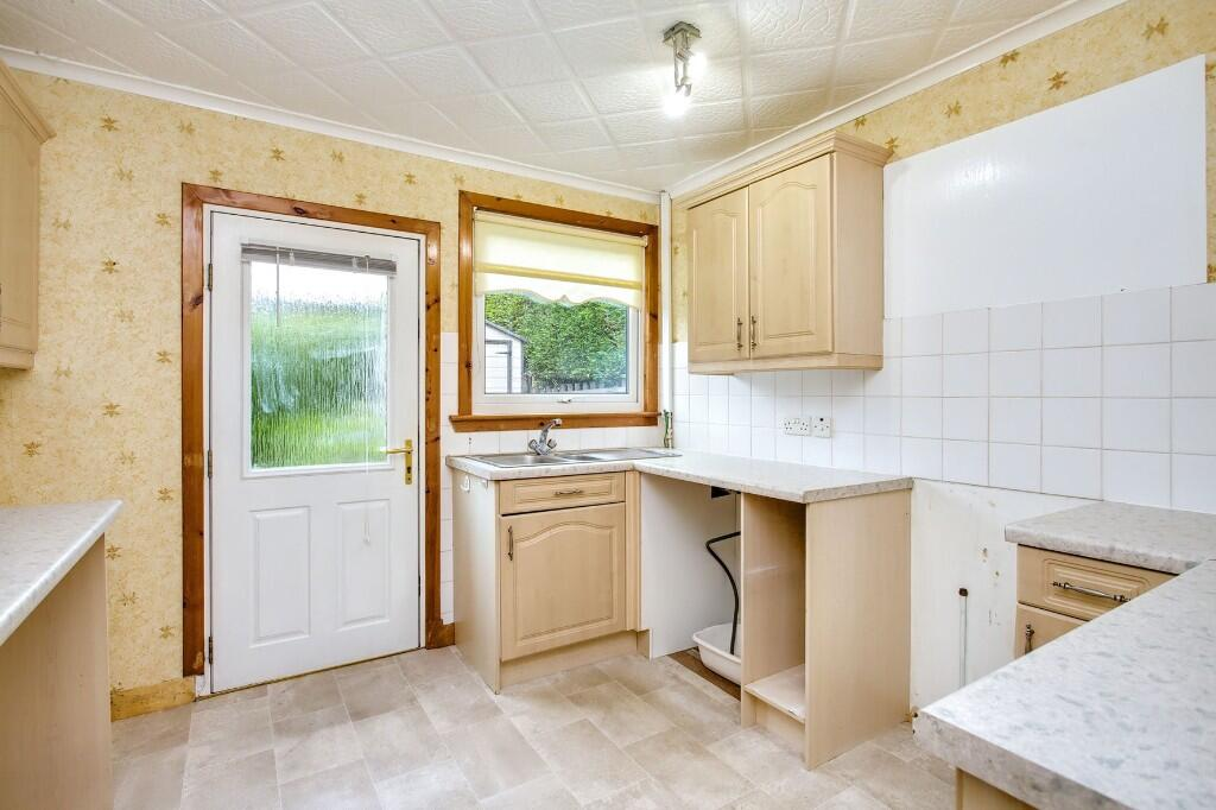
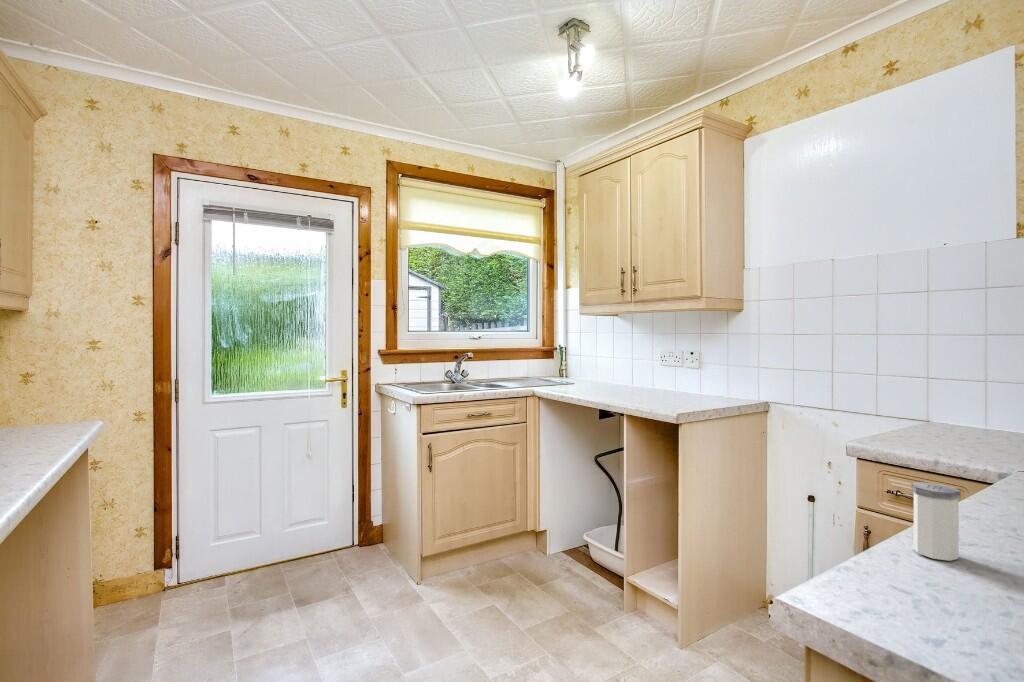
+ salt shaker [910,481,962,562]
